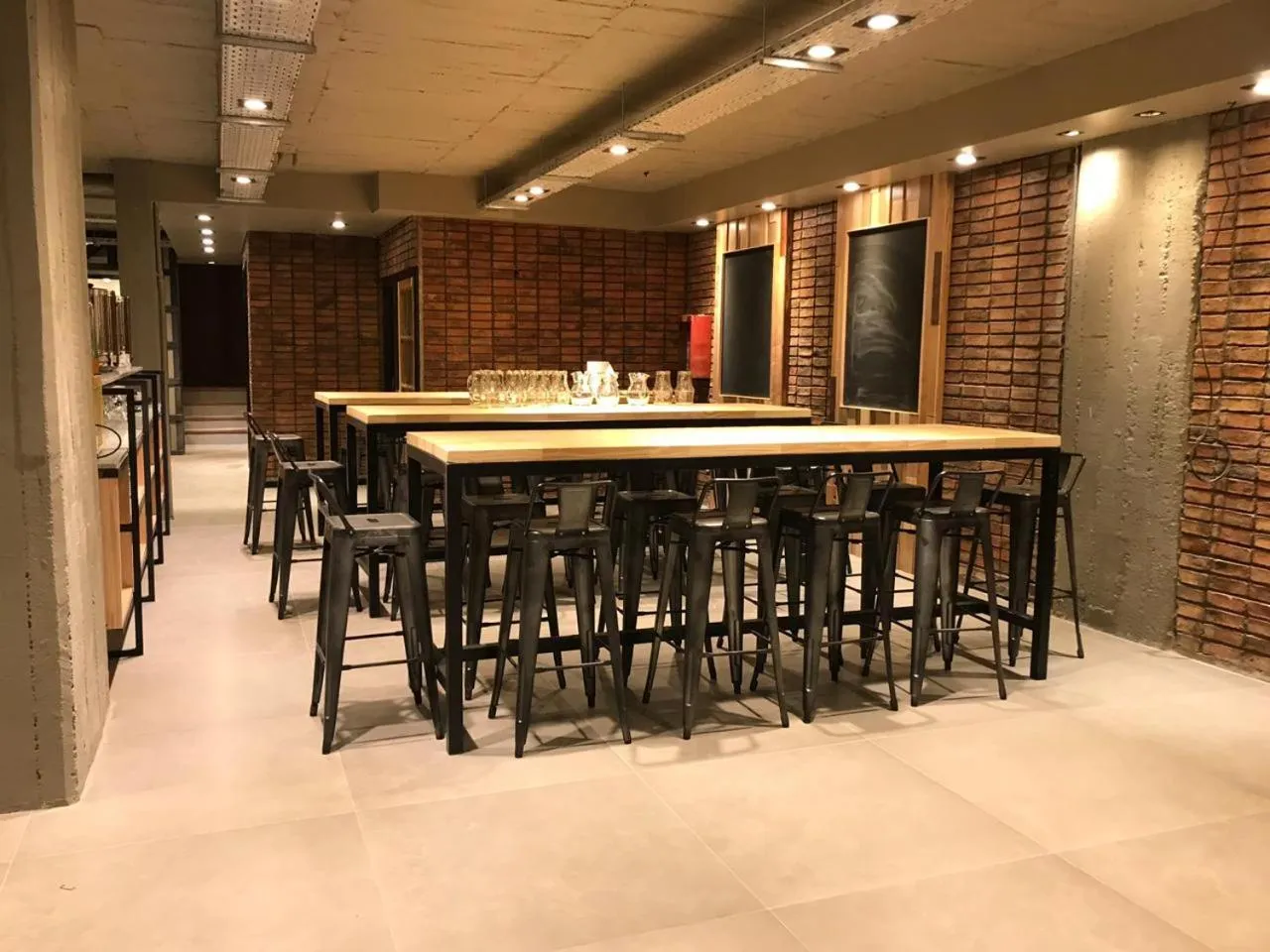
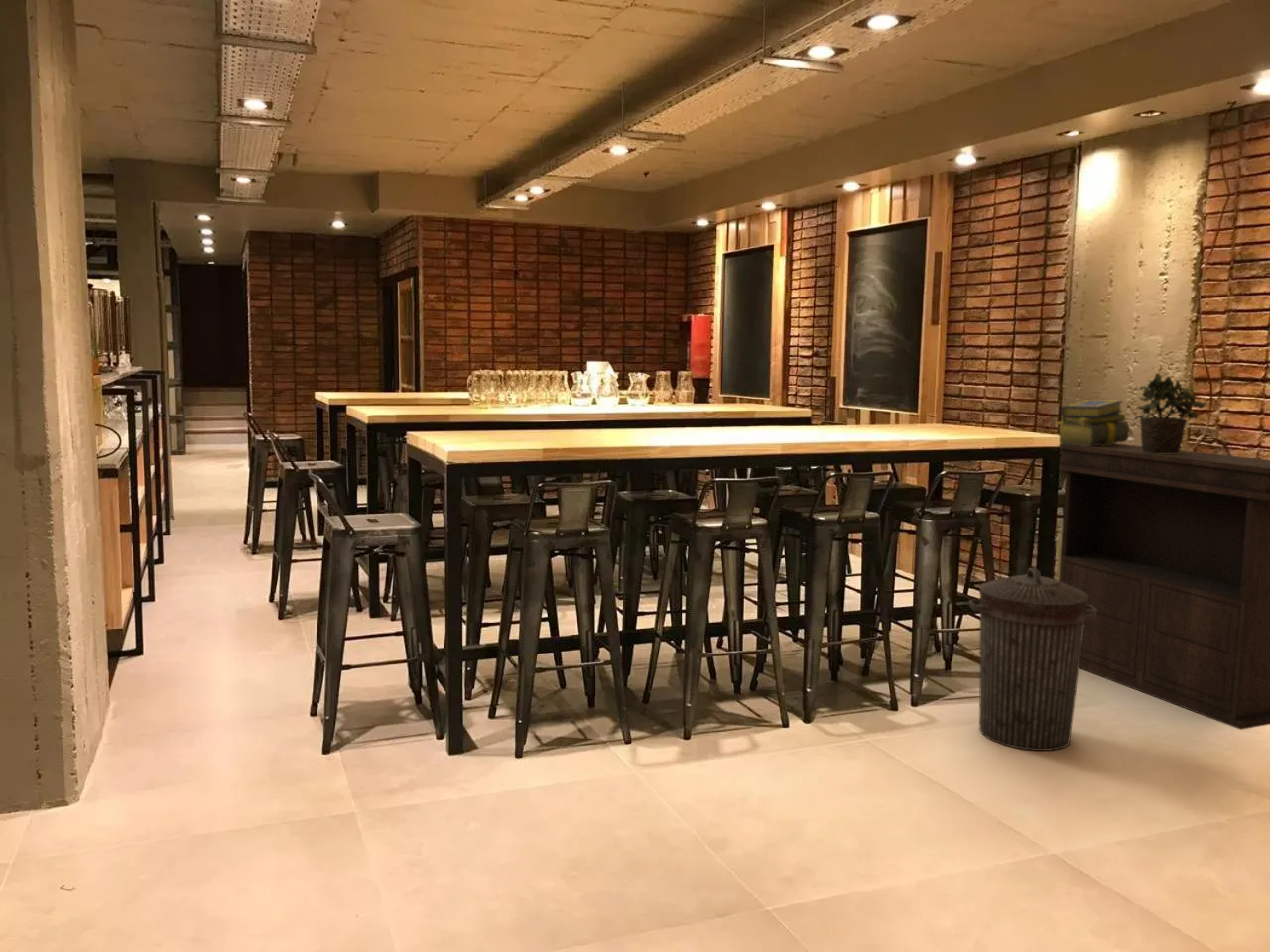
+ console table [1058,442,1270,731]
+ trash can [968,567,1096,752]
+ stack of books [1056,399,1130,446]
+ potted plant [1134,372,1208,454]
